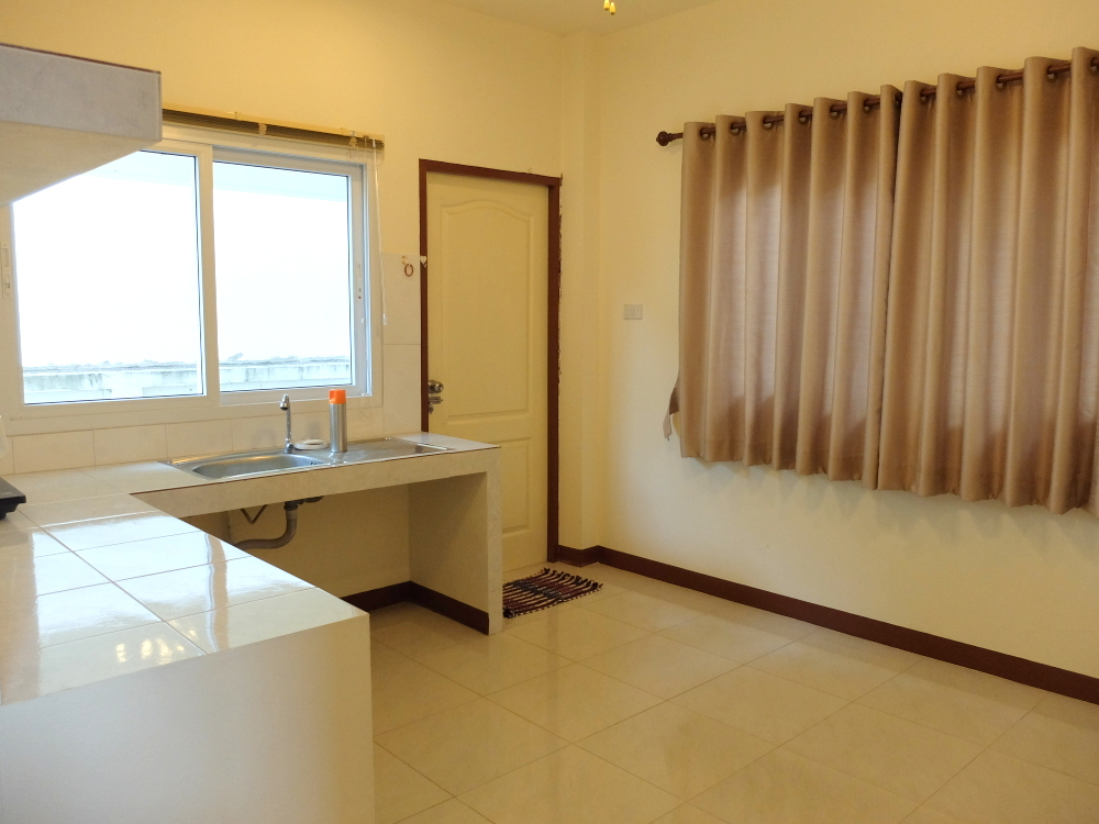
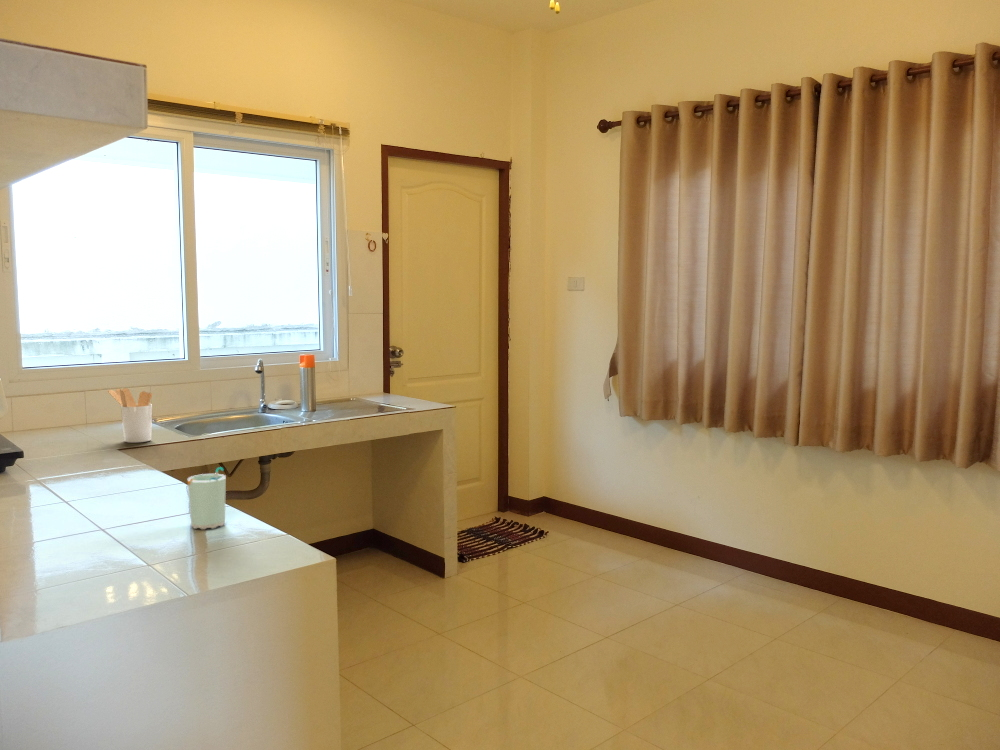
+ cup [186,466,227,530]
+ utensil holder [107,387,153,444]
